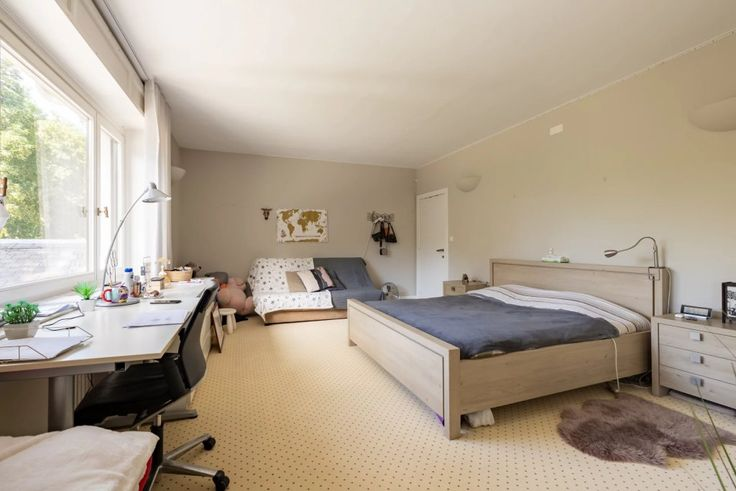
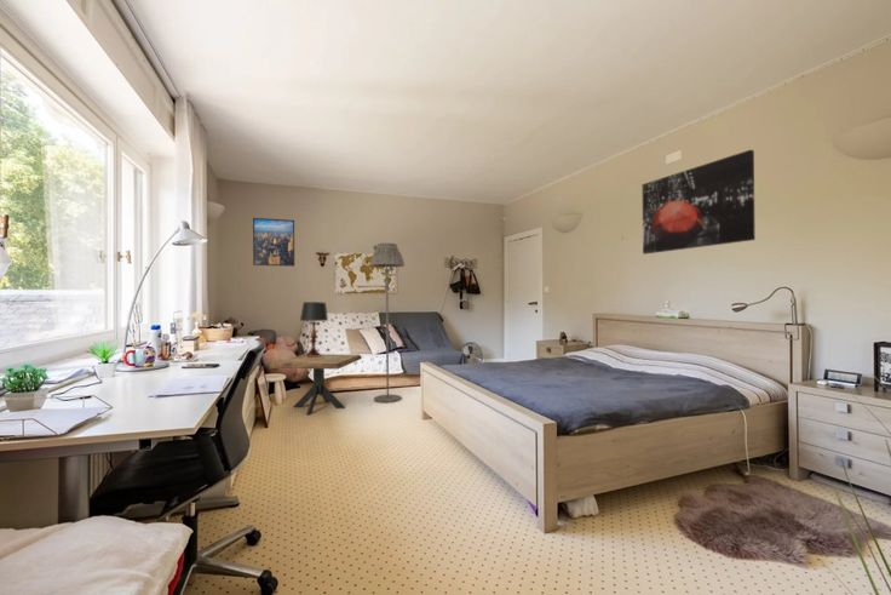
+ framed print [252,217,295,268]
+ floor lamp [368,241,406,404]
+ side table [269,353,363,416]
+ table lamp [299,301,329,356]
+ wall art [642,149,757,256]
